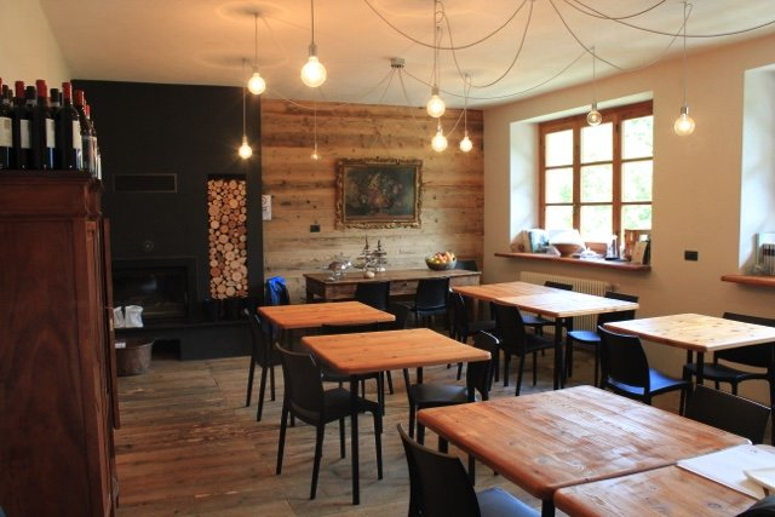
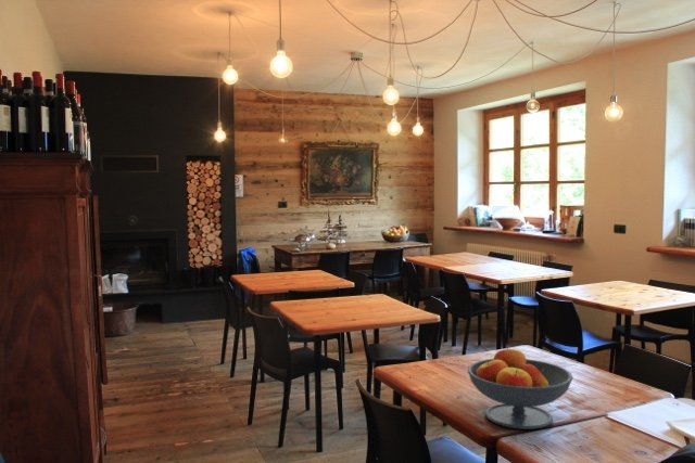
+ fruit bowl [467,345,574,430]
